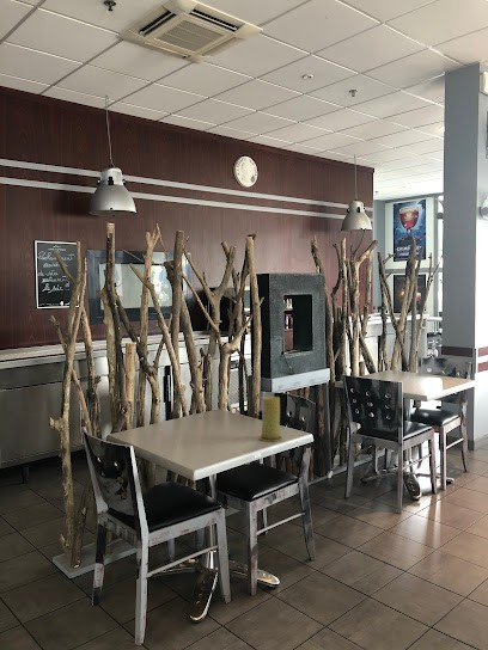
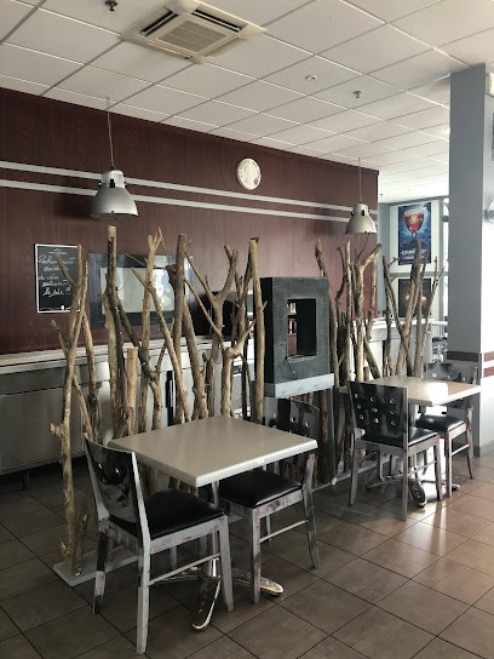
- candle [257,395,283,442]
